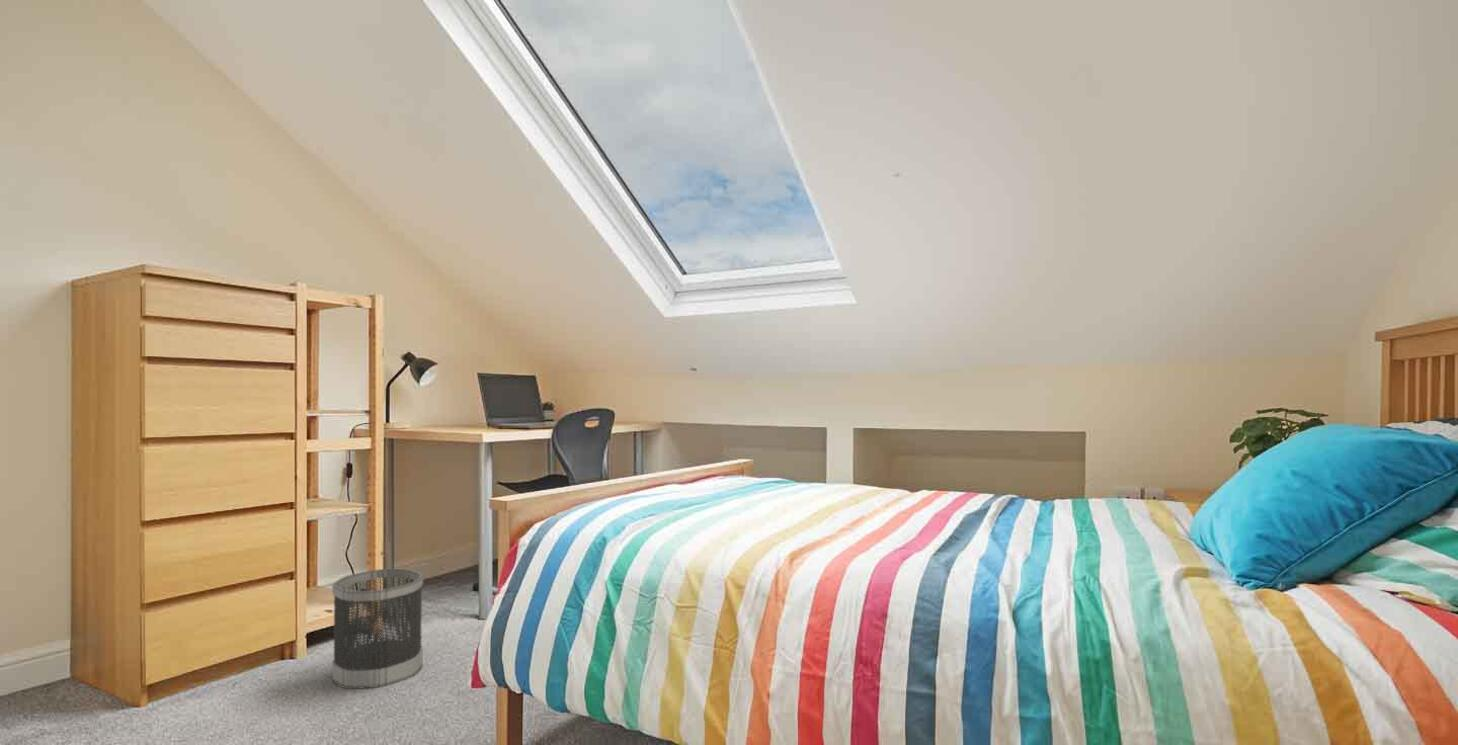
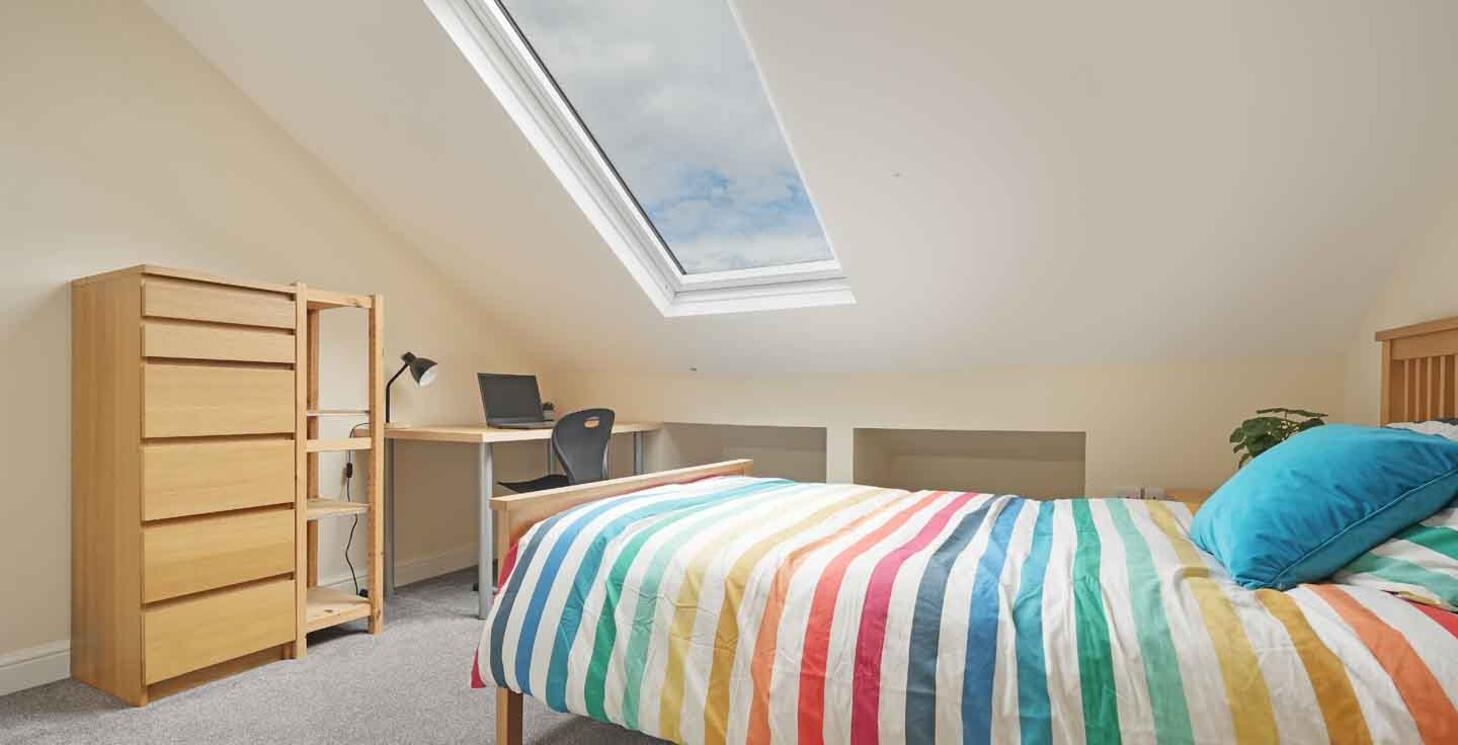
- wastebasket [331,568,424,690]
